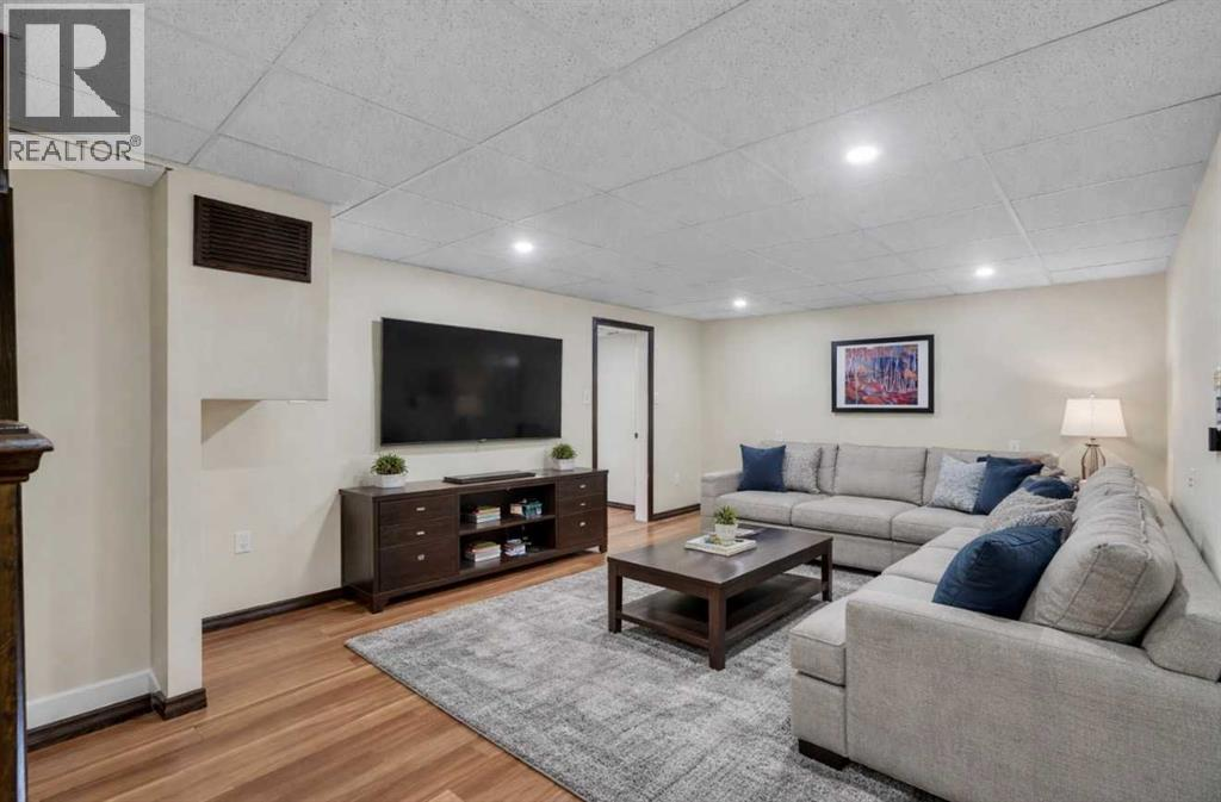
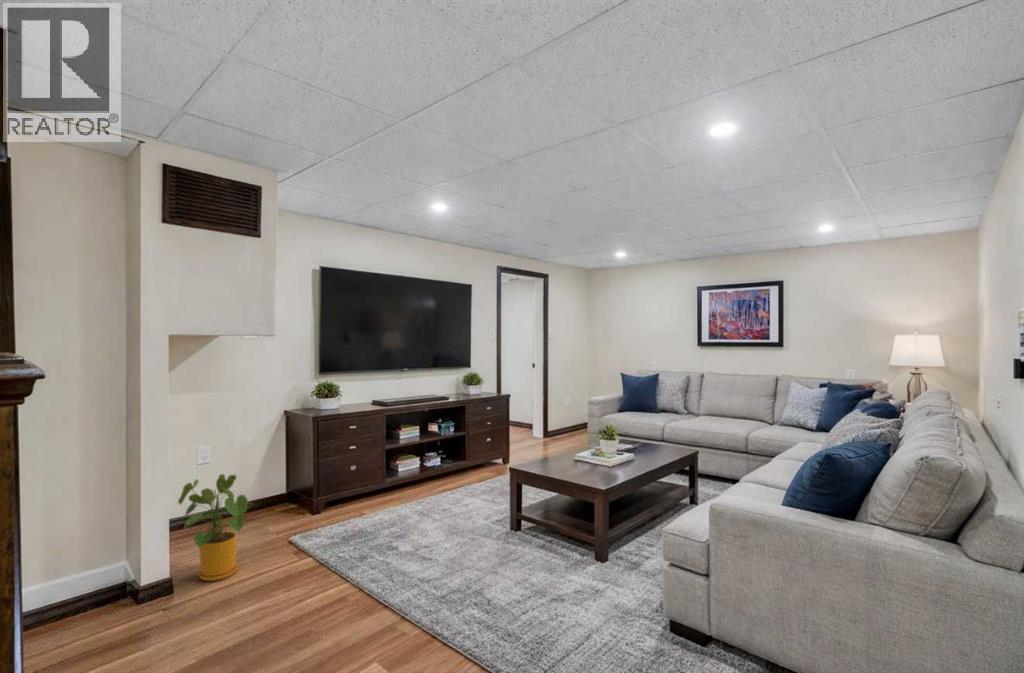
+ house plant [177,473,253,582]
